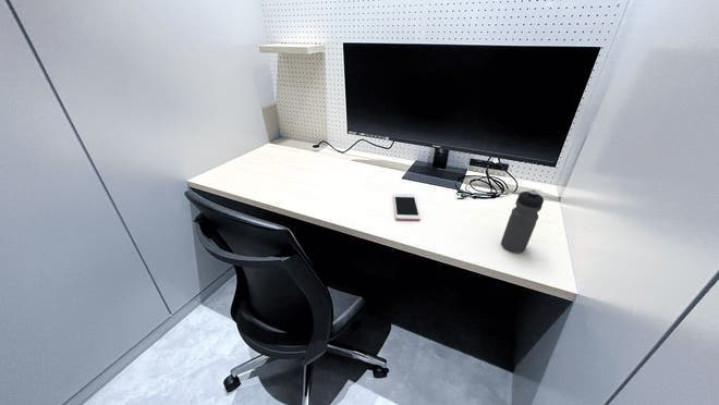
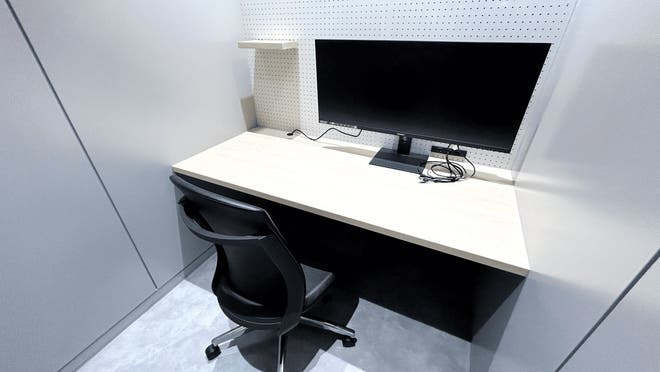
- cell phone [392,193,422,221]
- water bottle [500,188,545,254]
